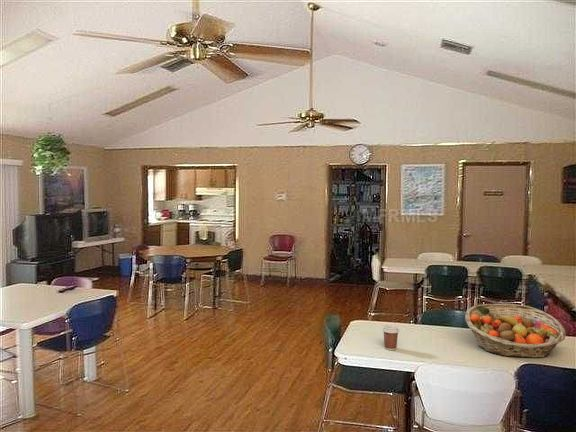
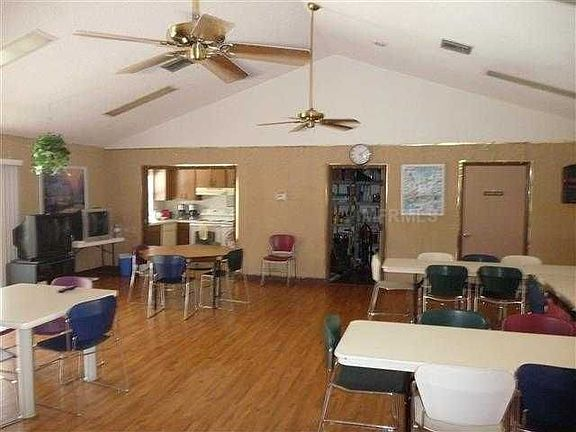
- fruit basket [464,303,567,359]
- coffee cup [381,324,400,351]
